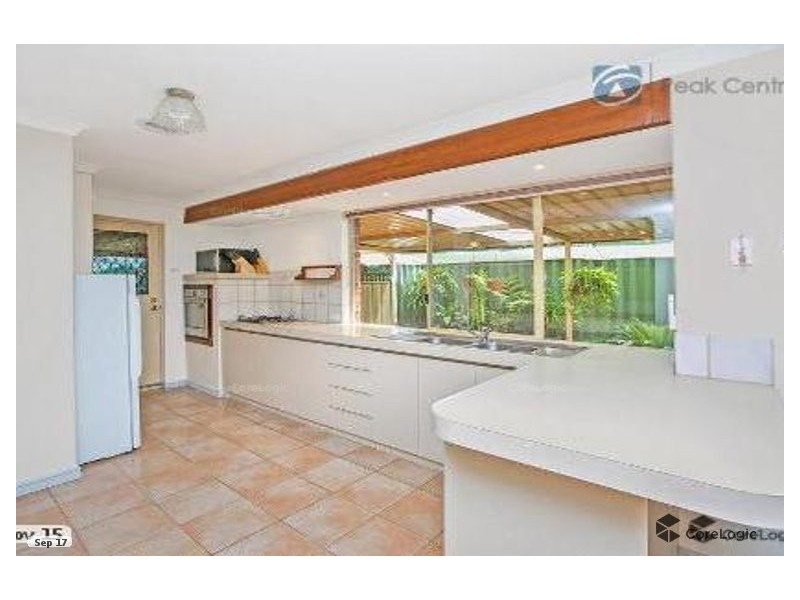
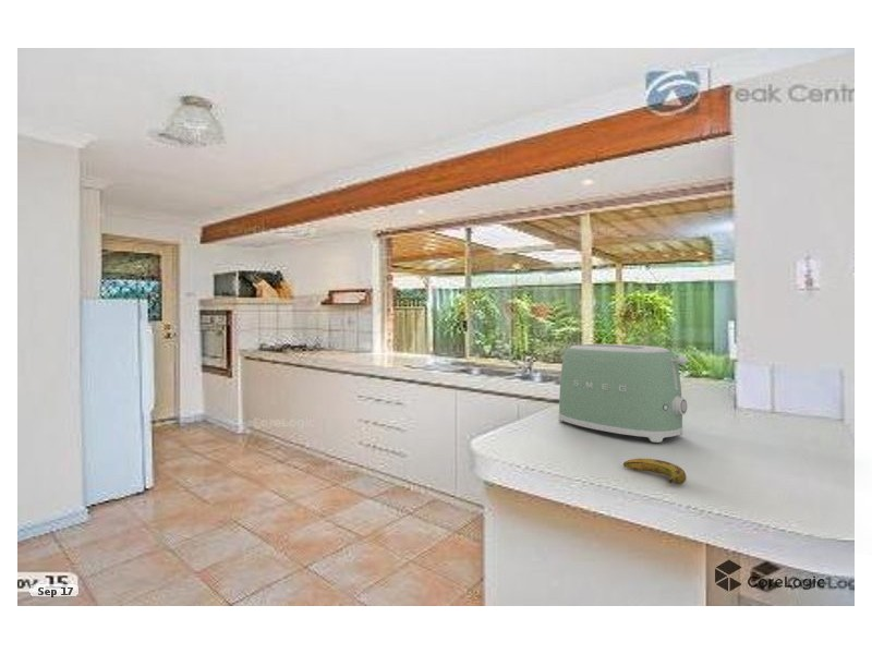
+ toaster [558,343,689,444]
+ banana [622,458,688,485]
